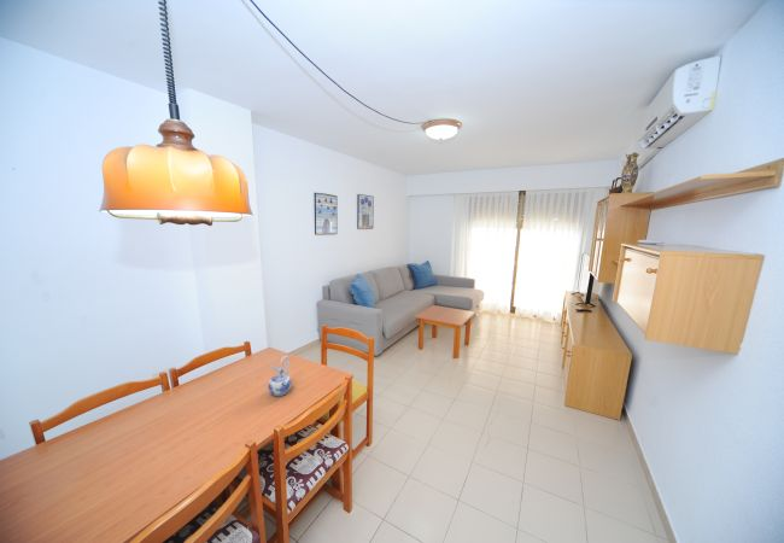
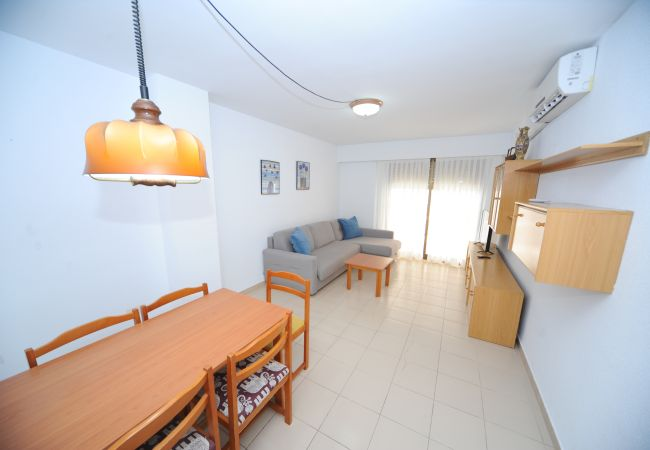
- ceramic pitcher [267,355,293,397]
